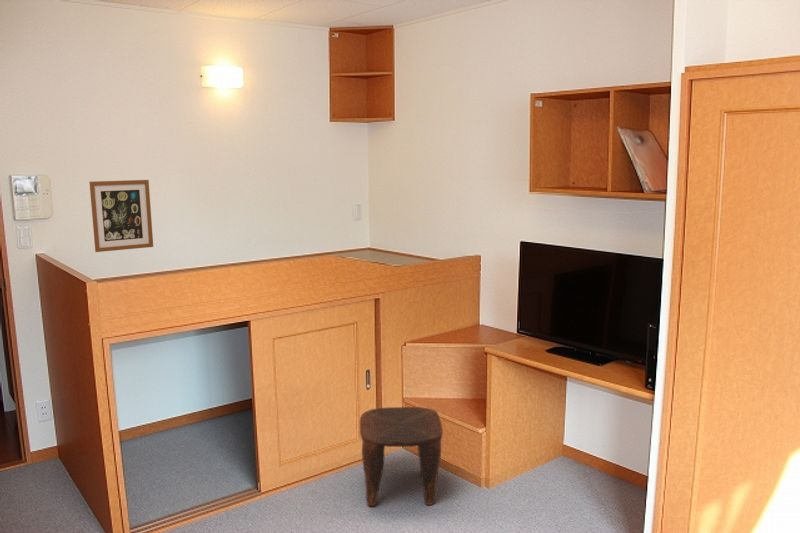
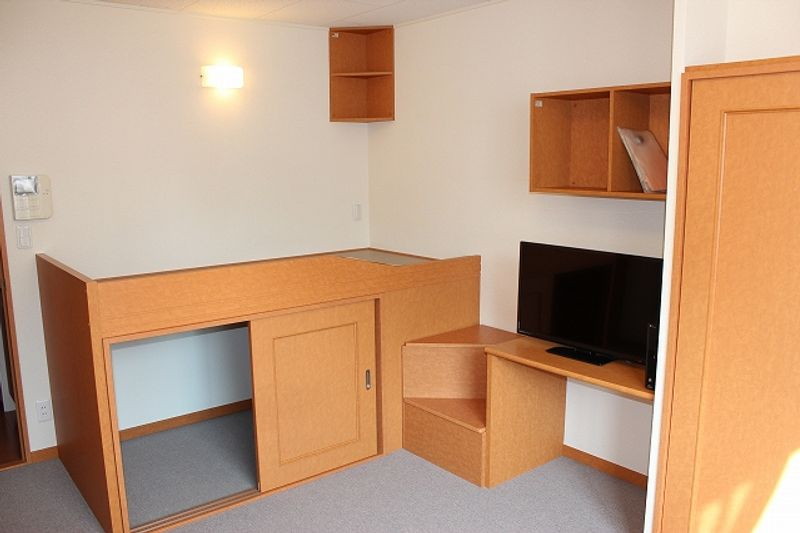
- wall art [88,179,154,253]
- stool [359,406,444,507]
